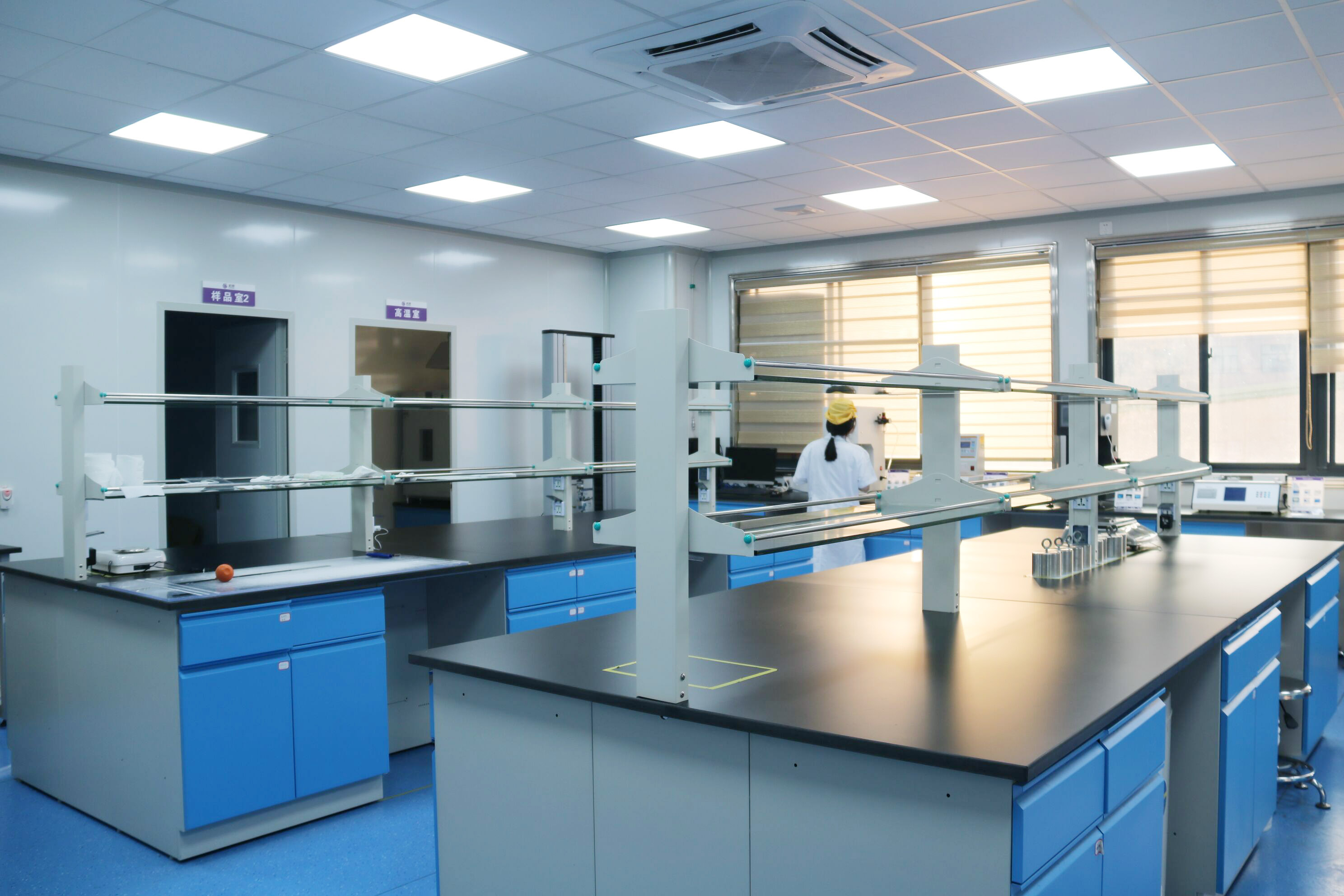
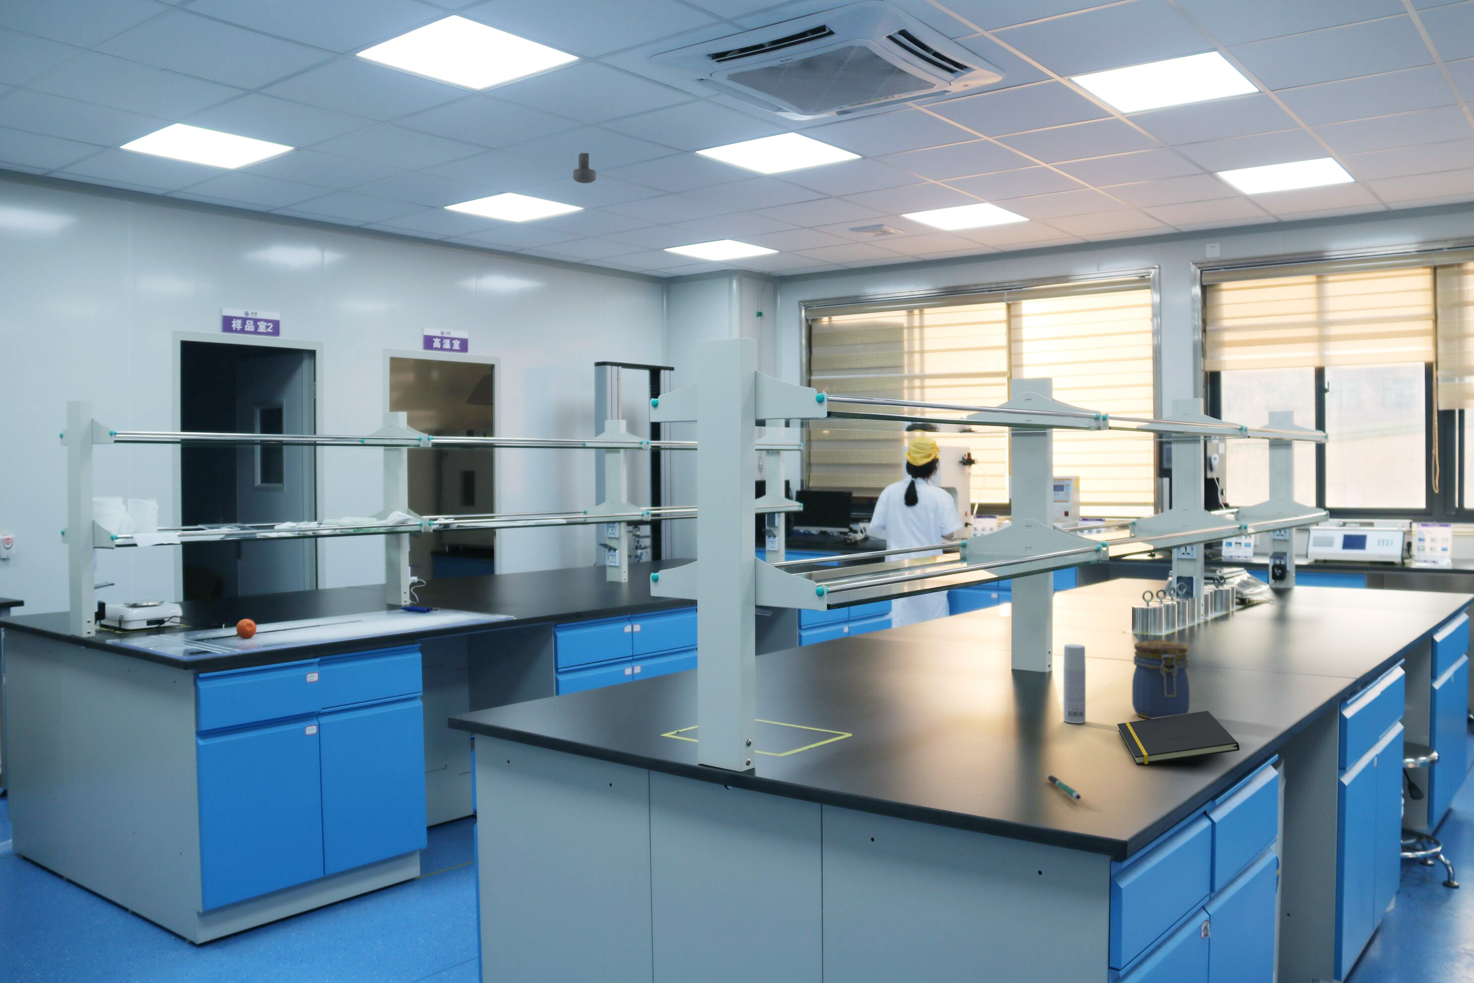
+ notepad [1116,711,1239,765]
+ security camera [572,152,597,184]
+ pen [1046,775,1081,801]
+ jar [1132,640,1190,720]
+ bottle [1063,644,1086,724]
